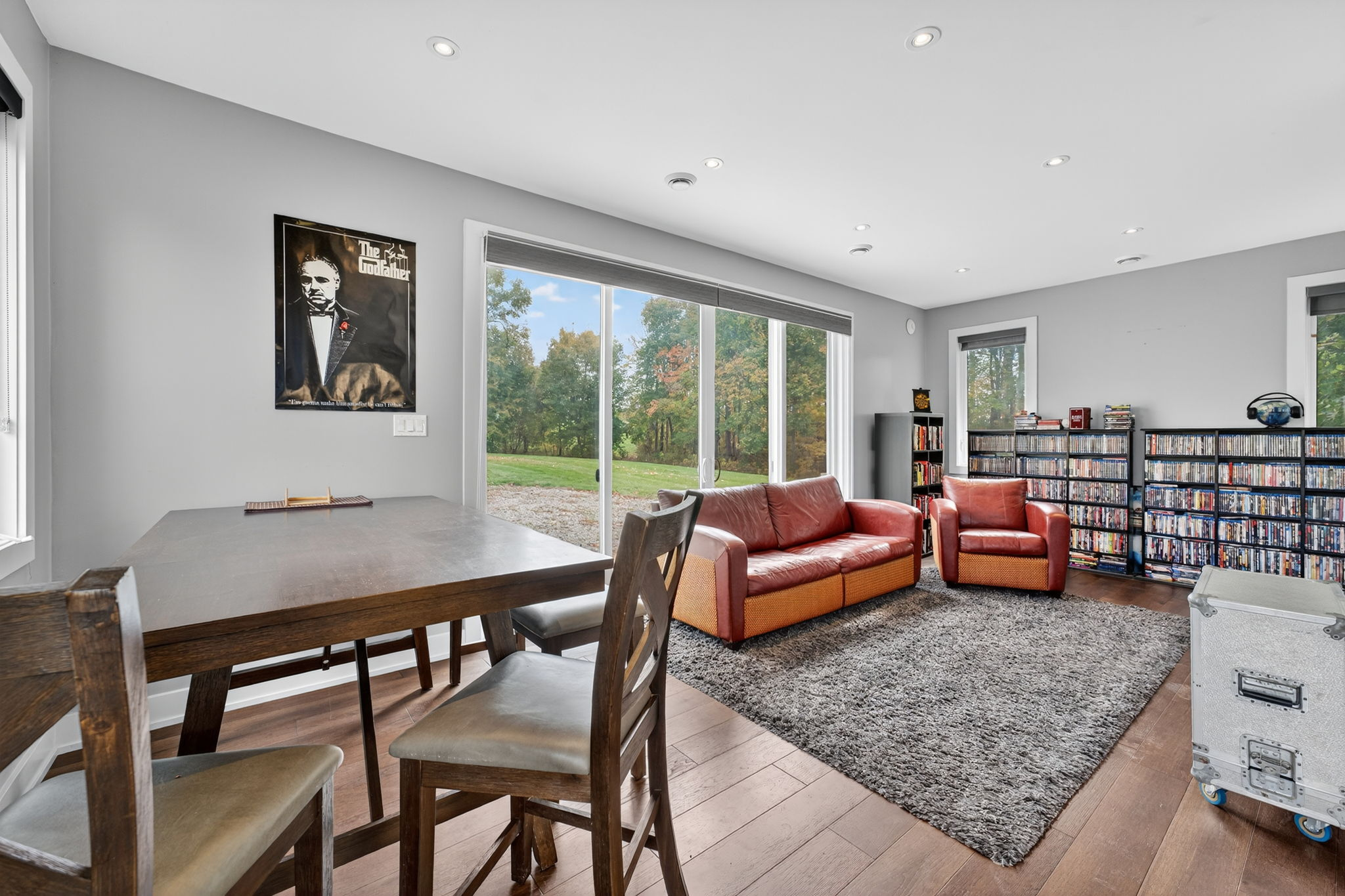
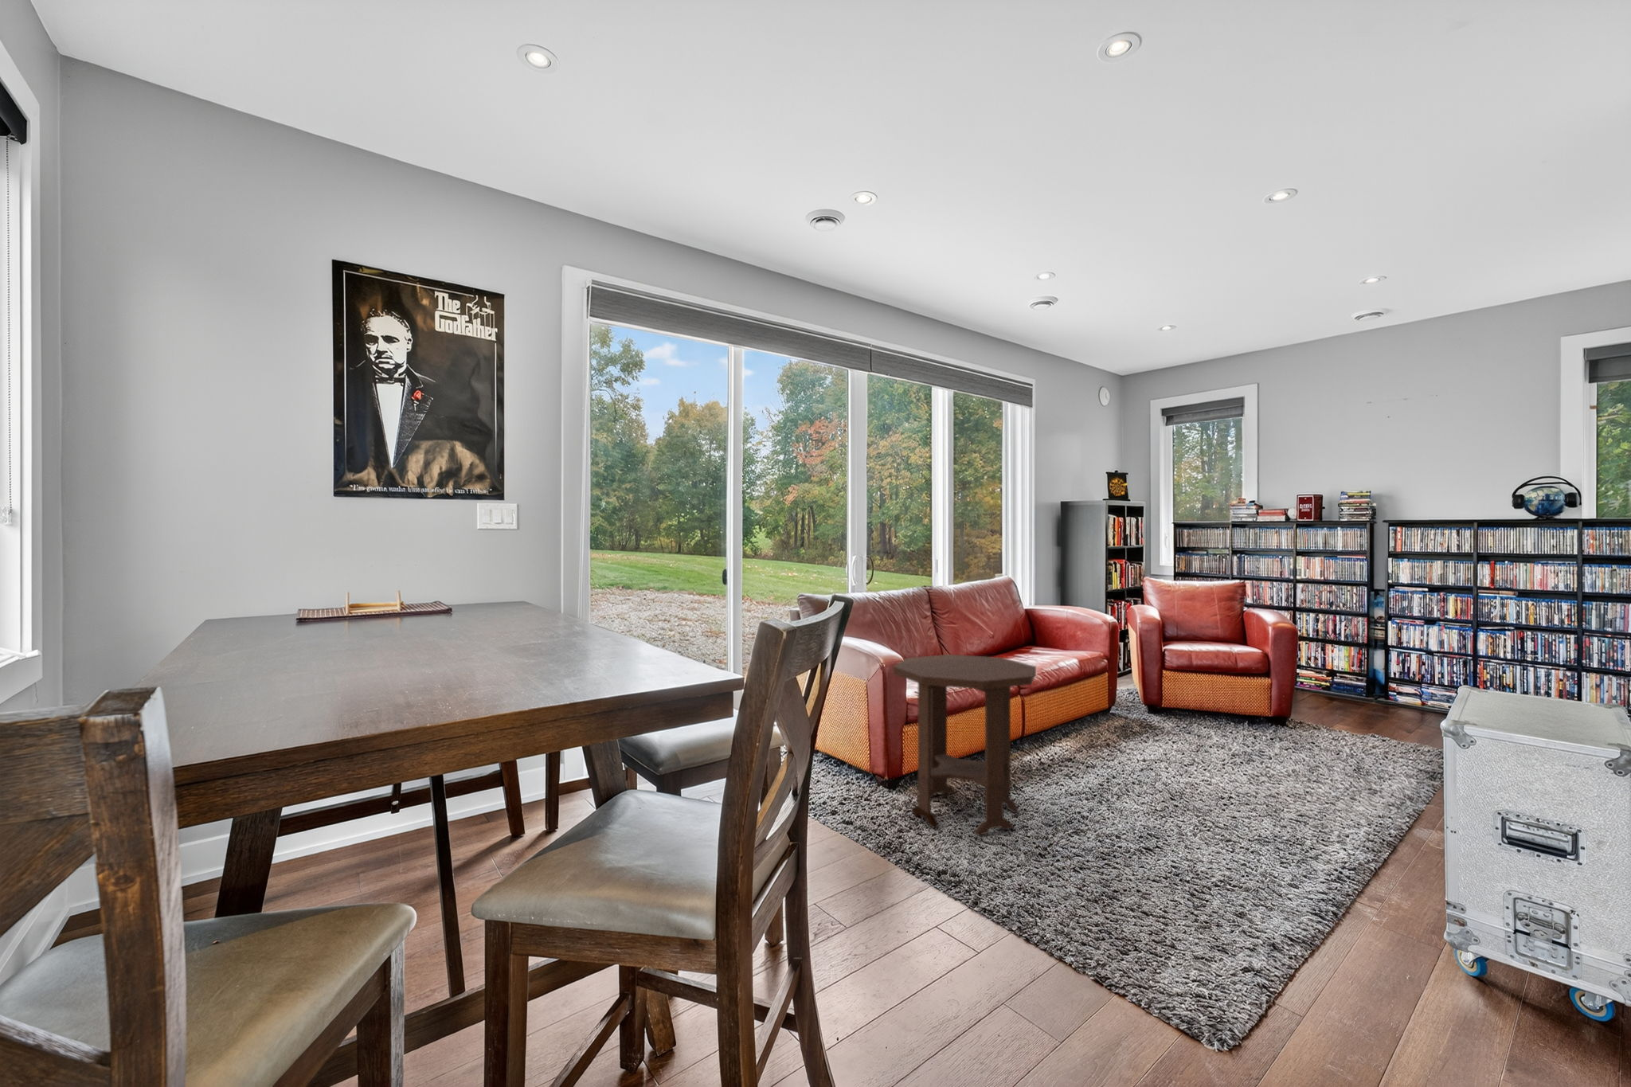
+ side table [893,654,1037,836]
